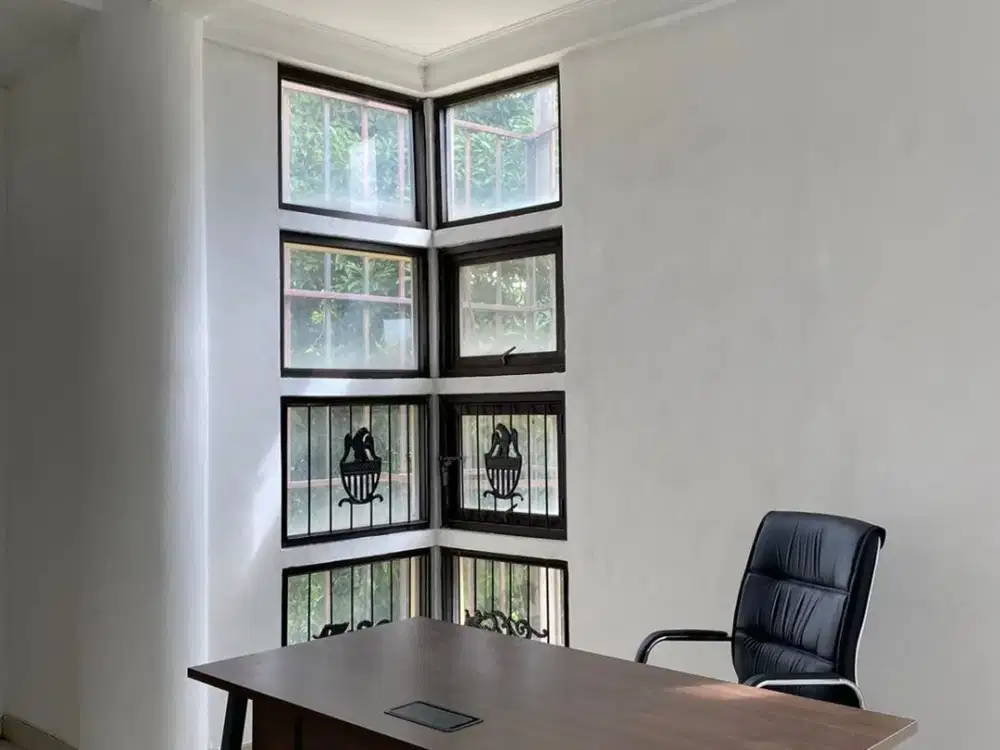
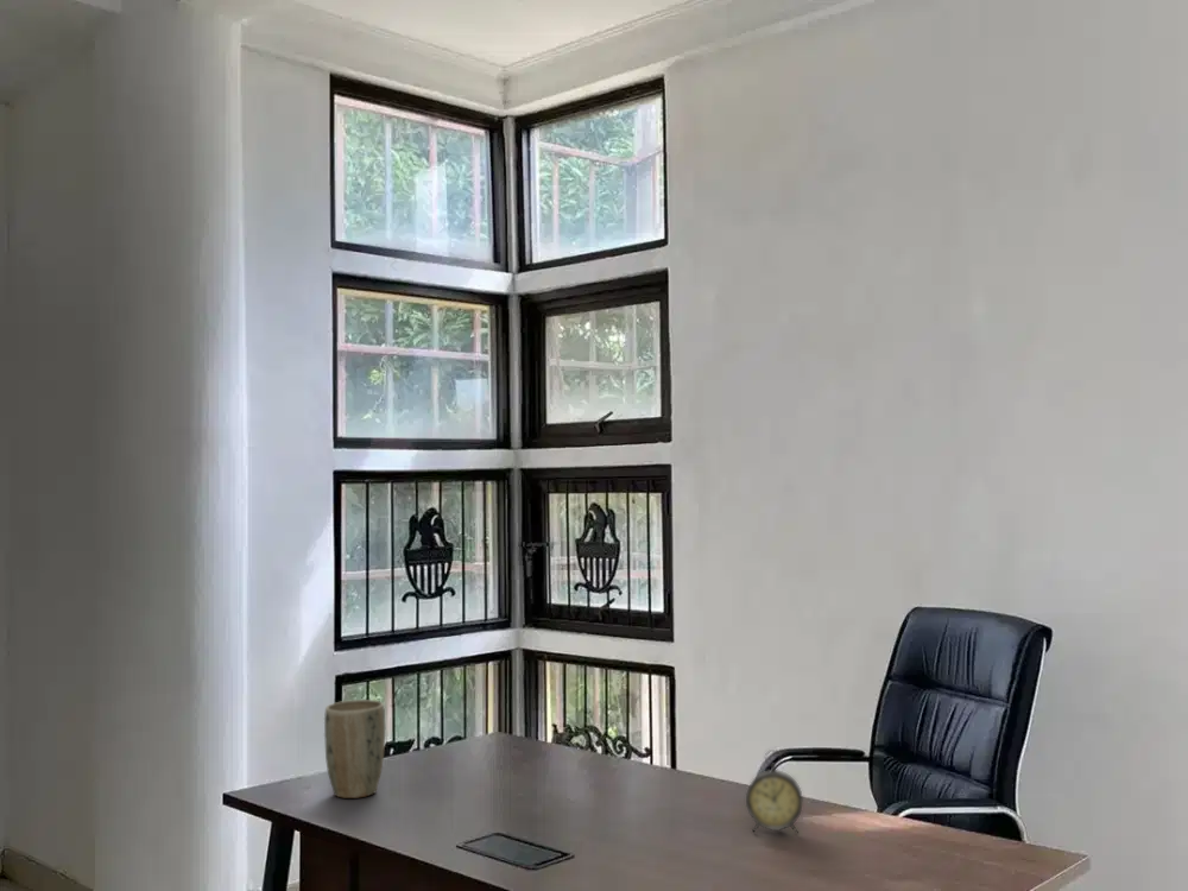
+ plant pot [323,699,386,800]
+ alarm clock [745,748,803,835]
